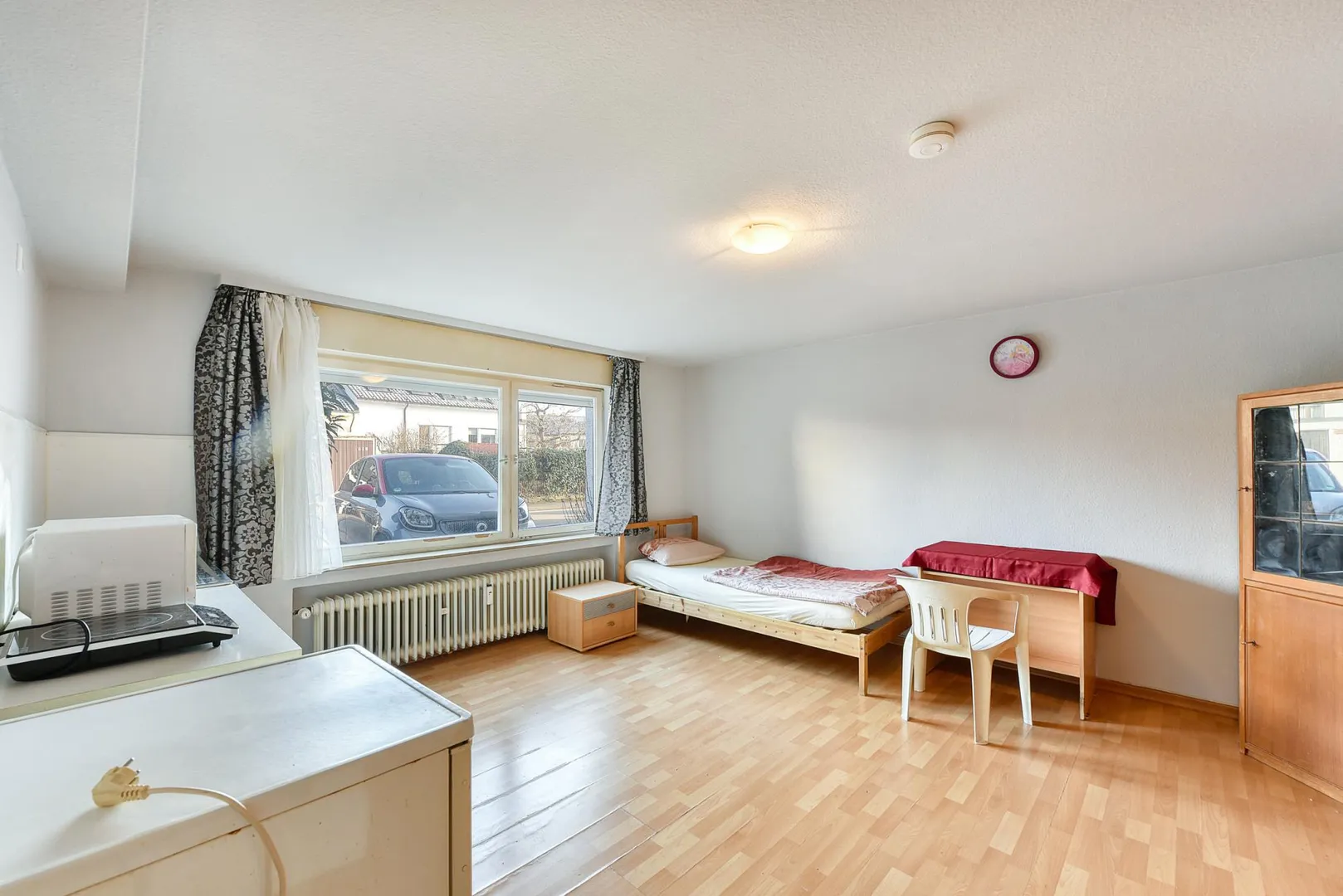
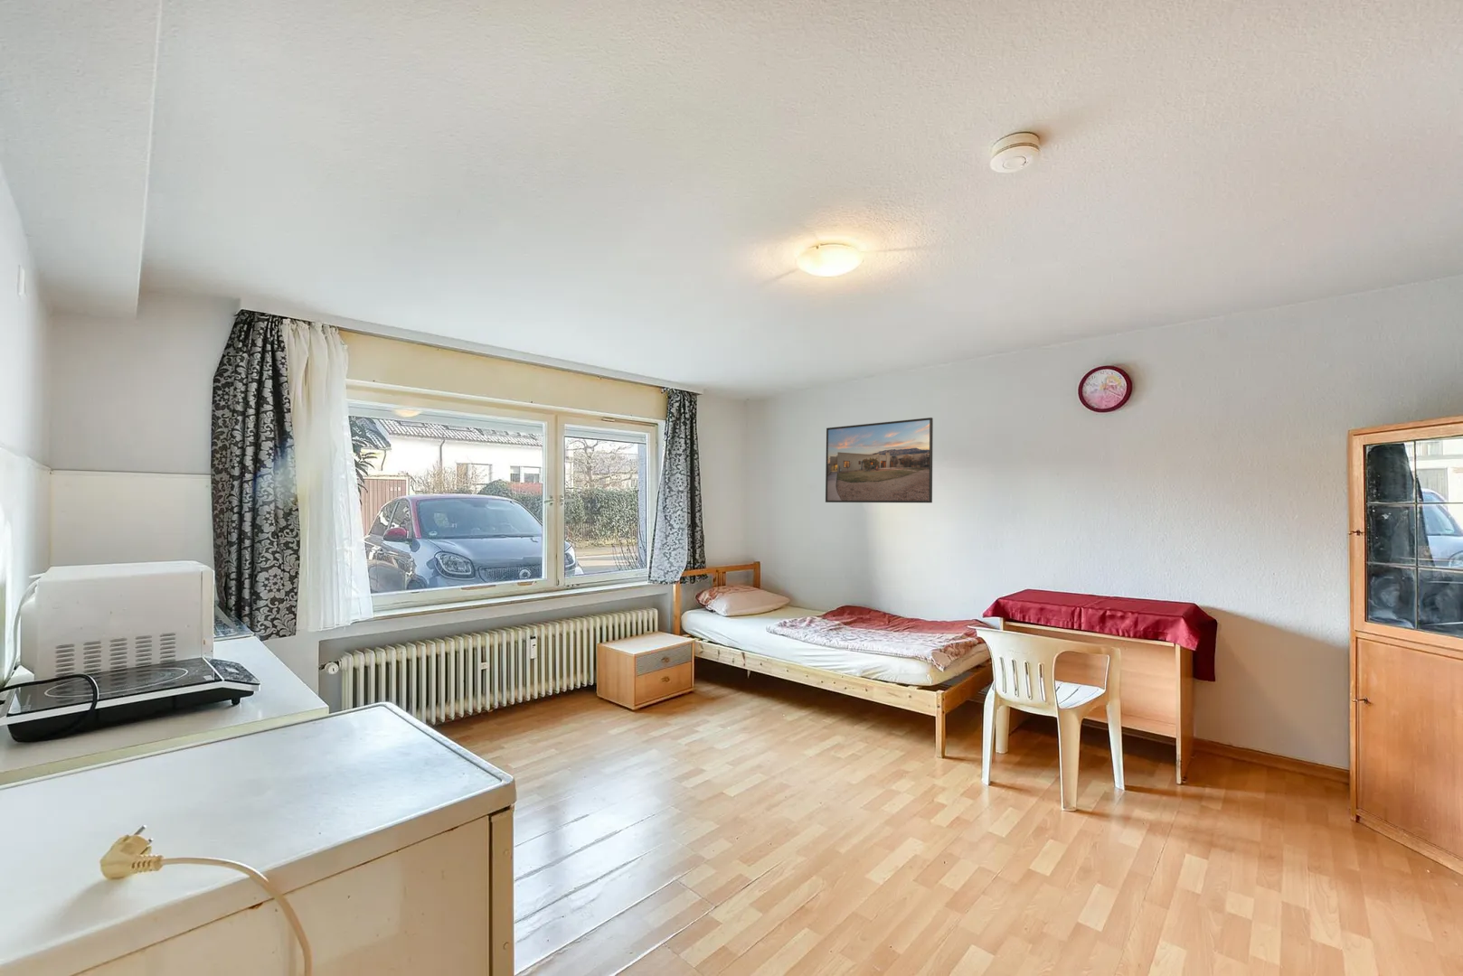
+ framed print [825,416,934,503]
